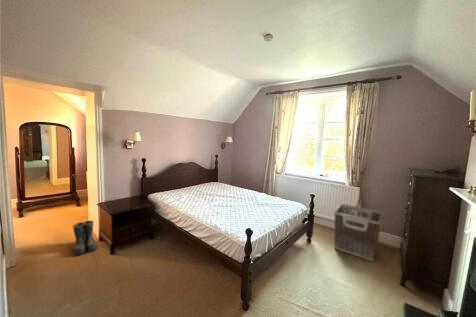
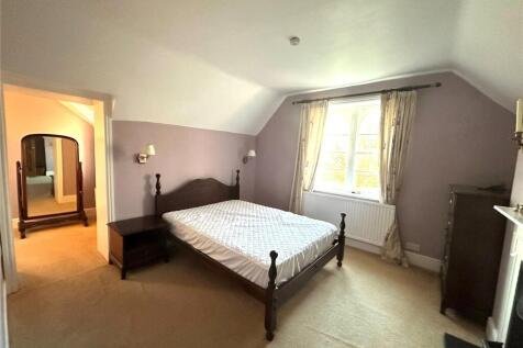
- boots [71,220,100,256]
- clothes hamper [333,203,384,262]
